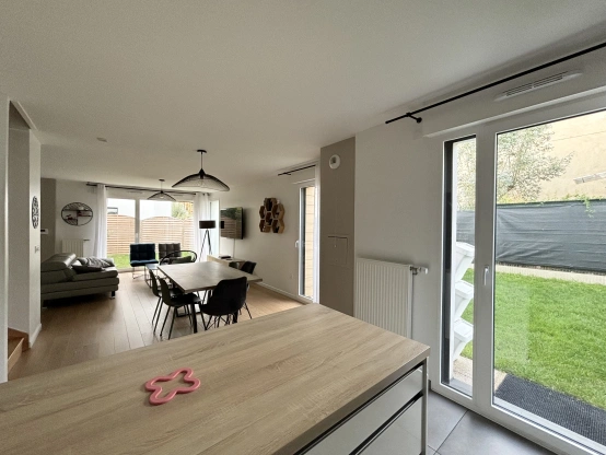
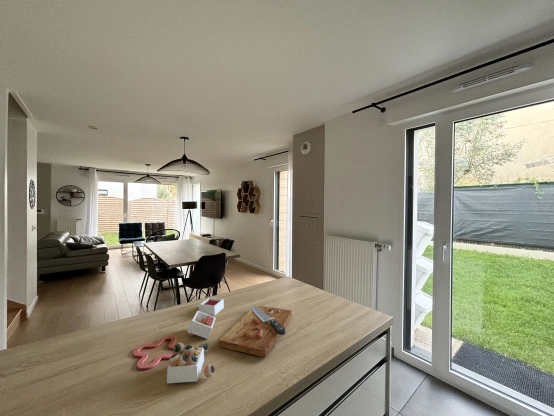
+ cutting board [166,297,293,384]
